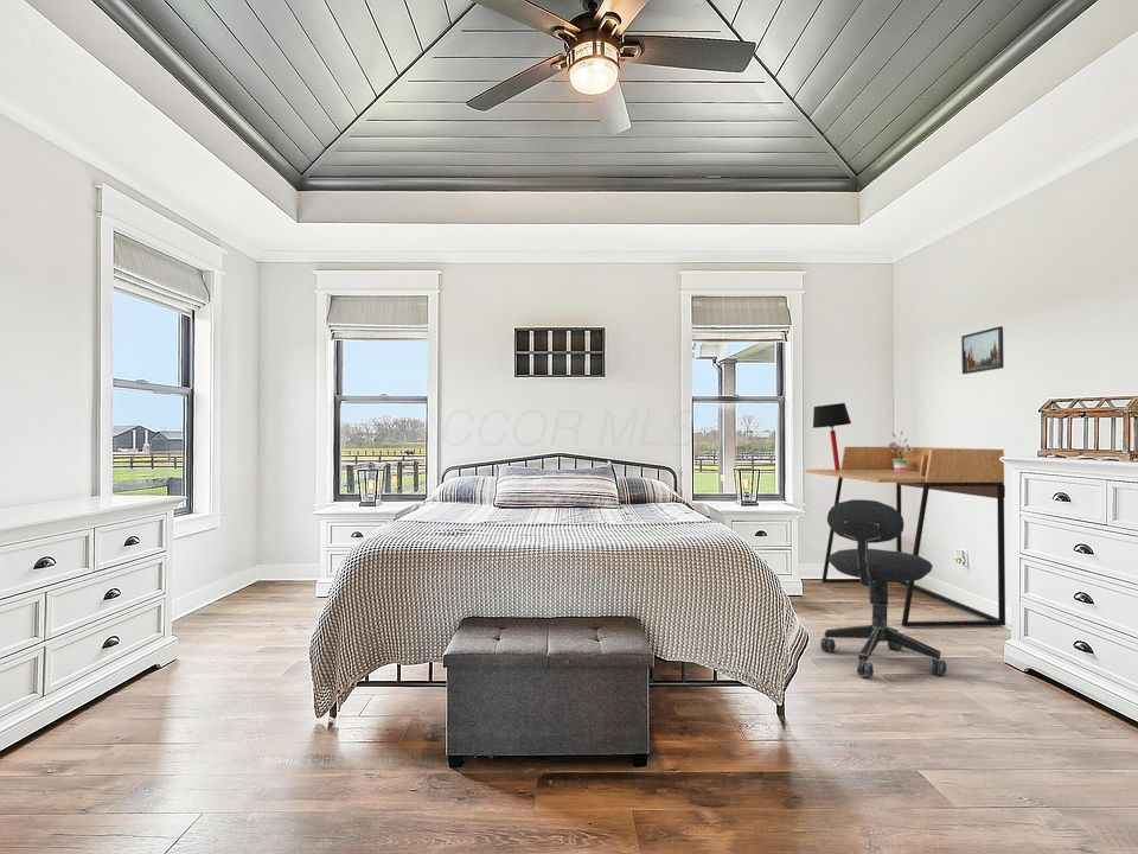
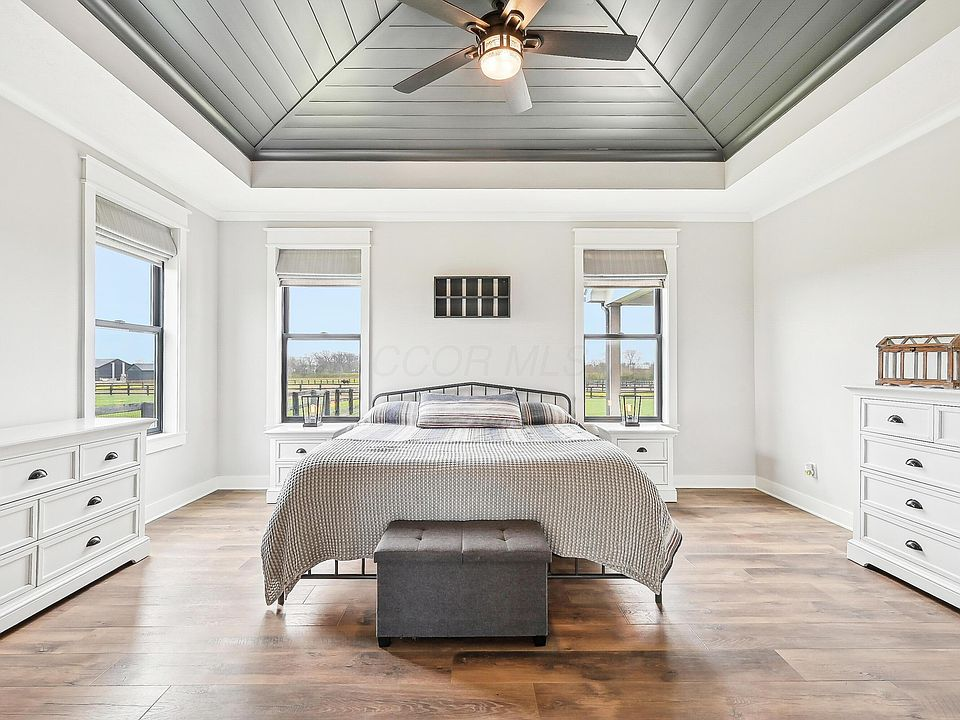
- desk [804,446,1006,627]
- table lamp [812,402,852,470]
- office chair [819,498,947,678]
- potted plant [884,431,913,471]
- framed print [960,325,1005,375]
